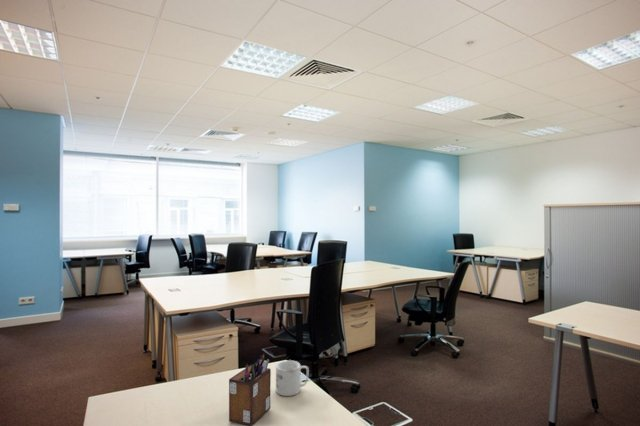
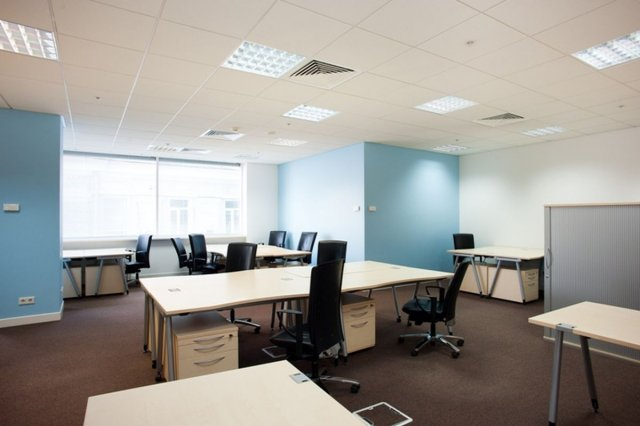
- desk organizer [228,353,272,426]
- mug [275,359,310,397]
